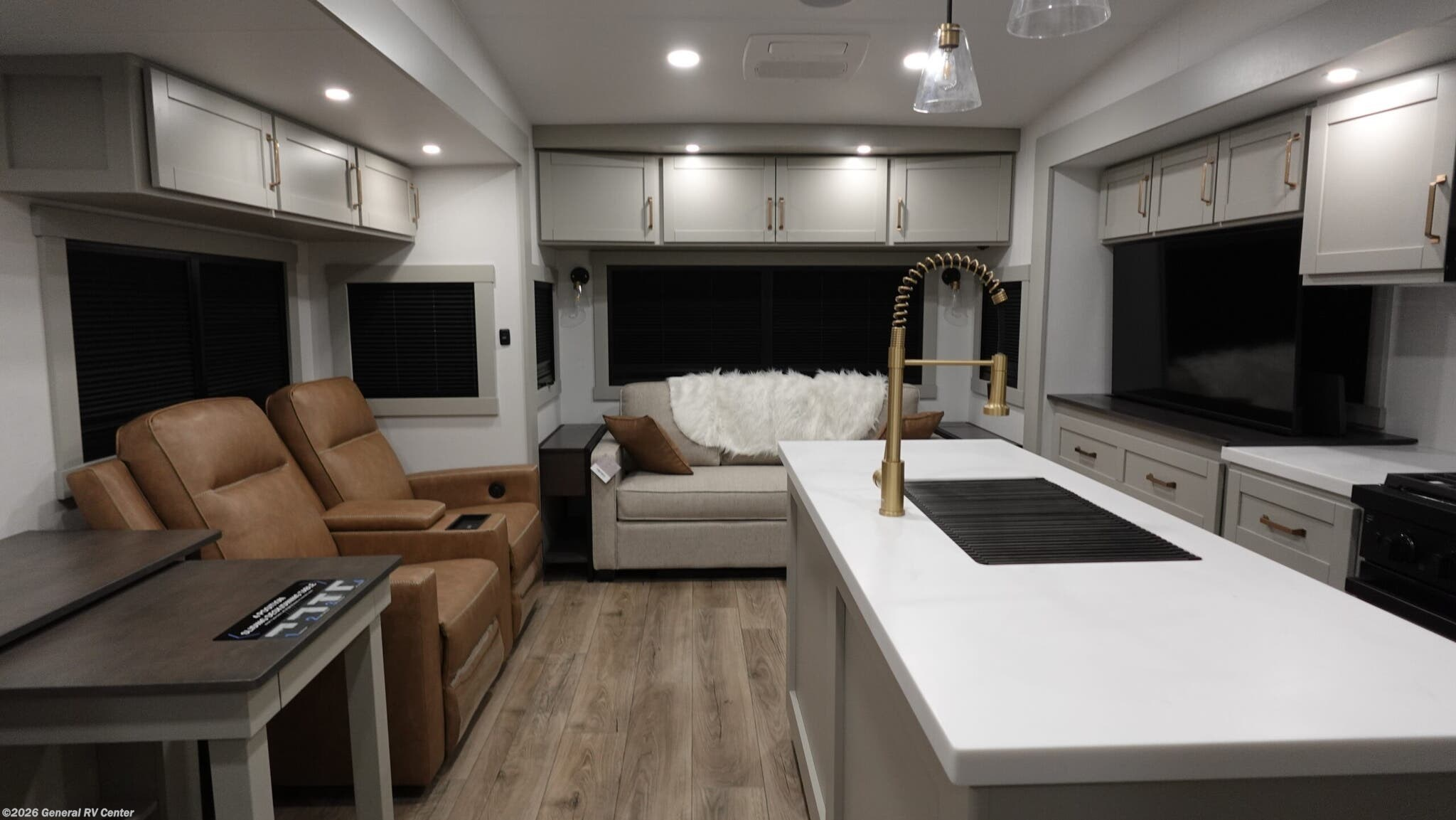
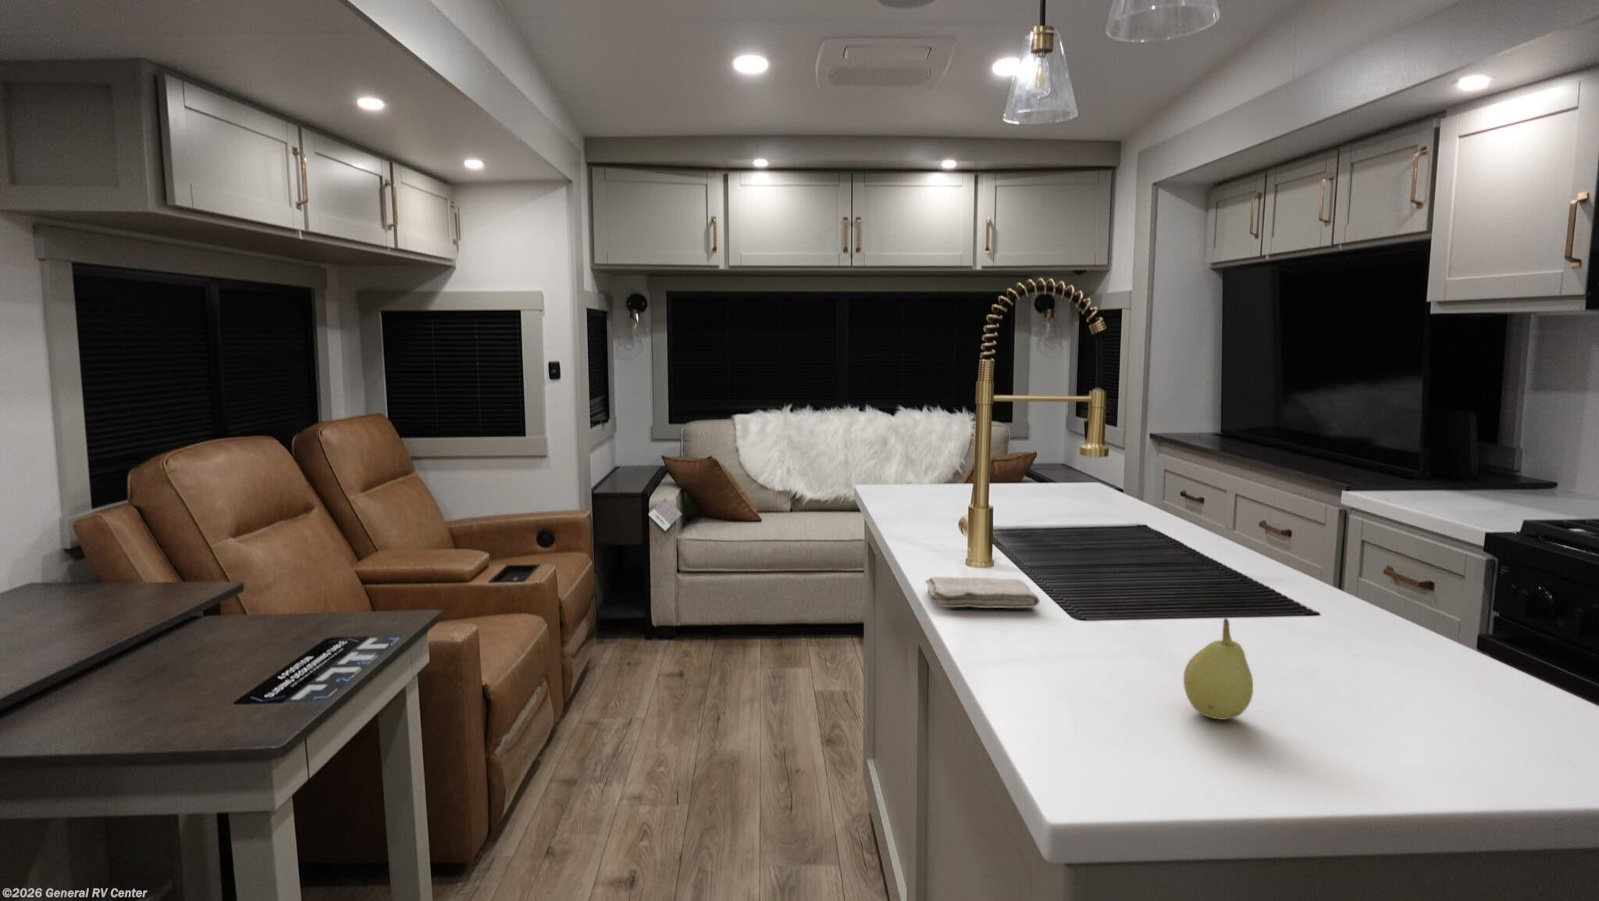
+ fruit [1183,618,1254,721]
+ washcloth [925,576,1041,609]
